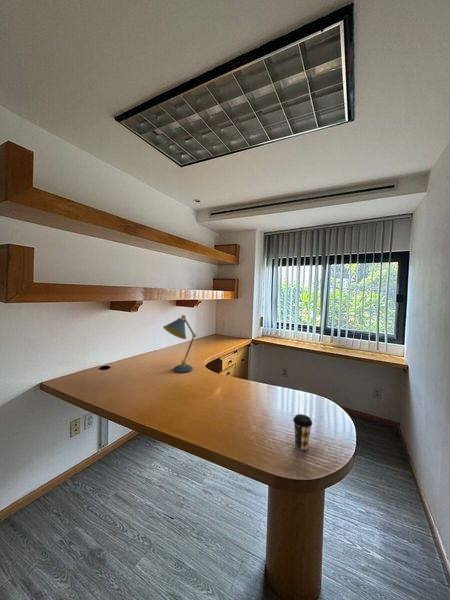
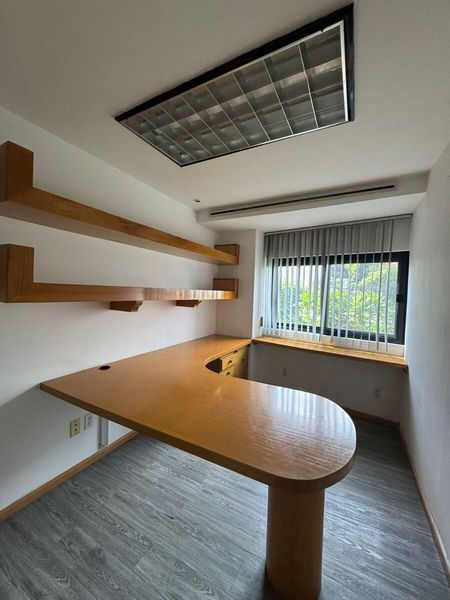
- coffee cup [292,413,313,451]
- desk lamp [162,314,197,374]
